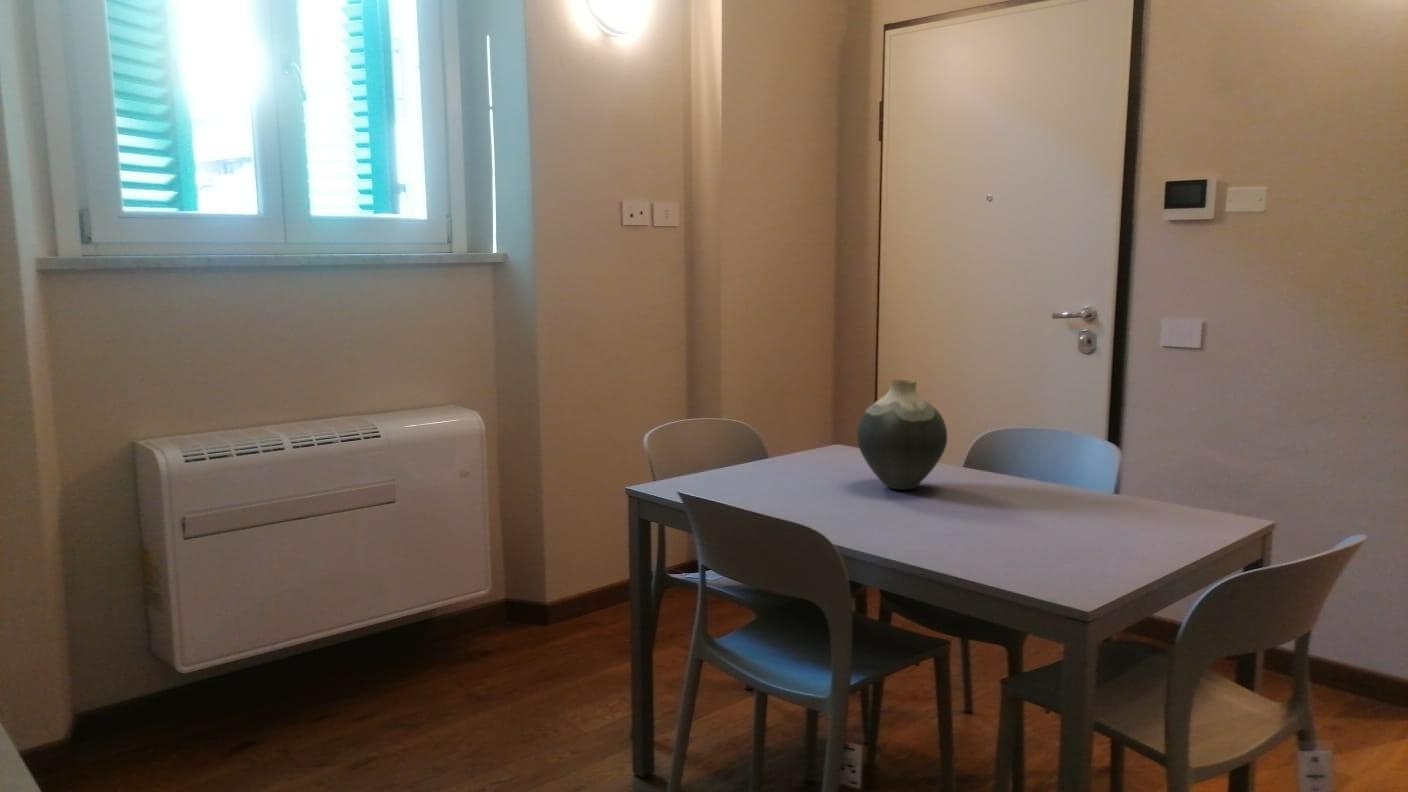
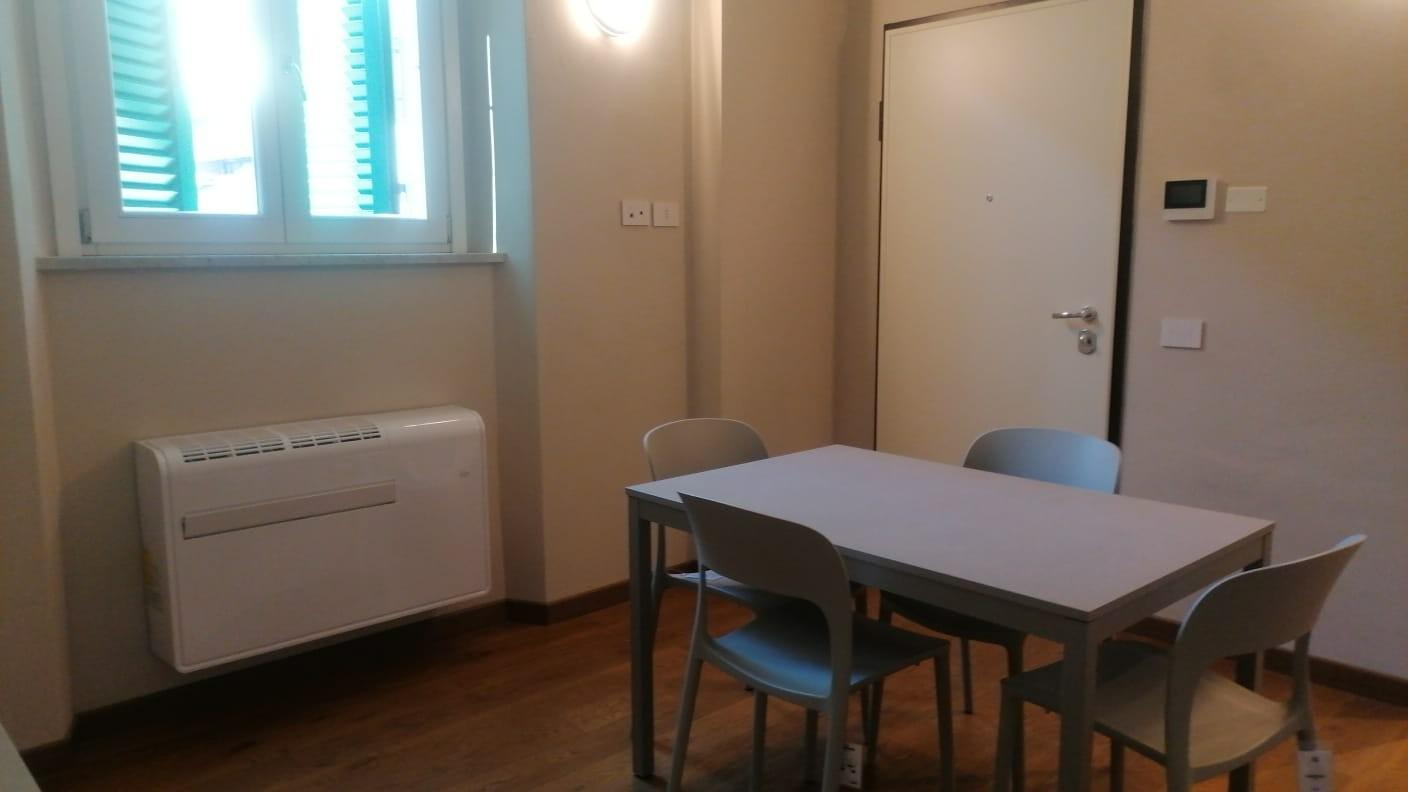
- vase [856,379,948,491]
